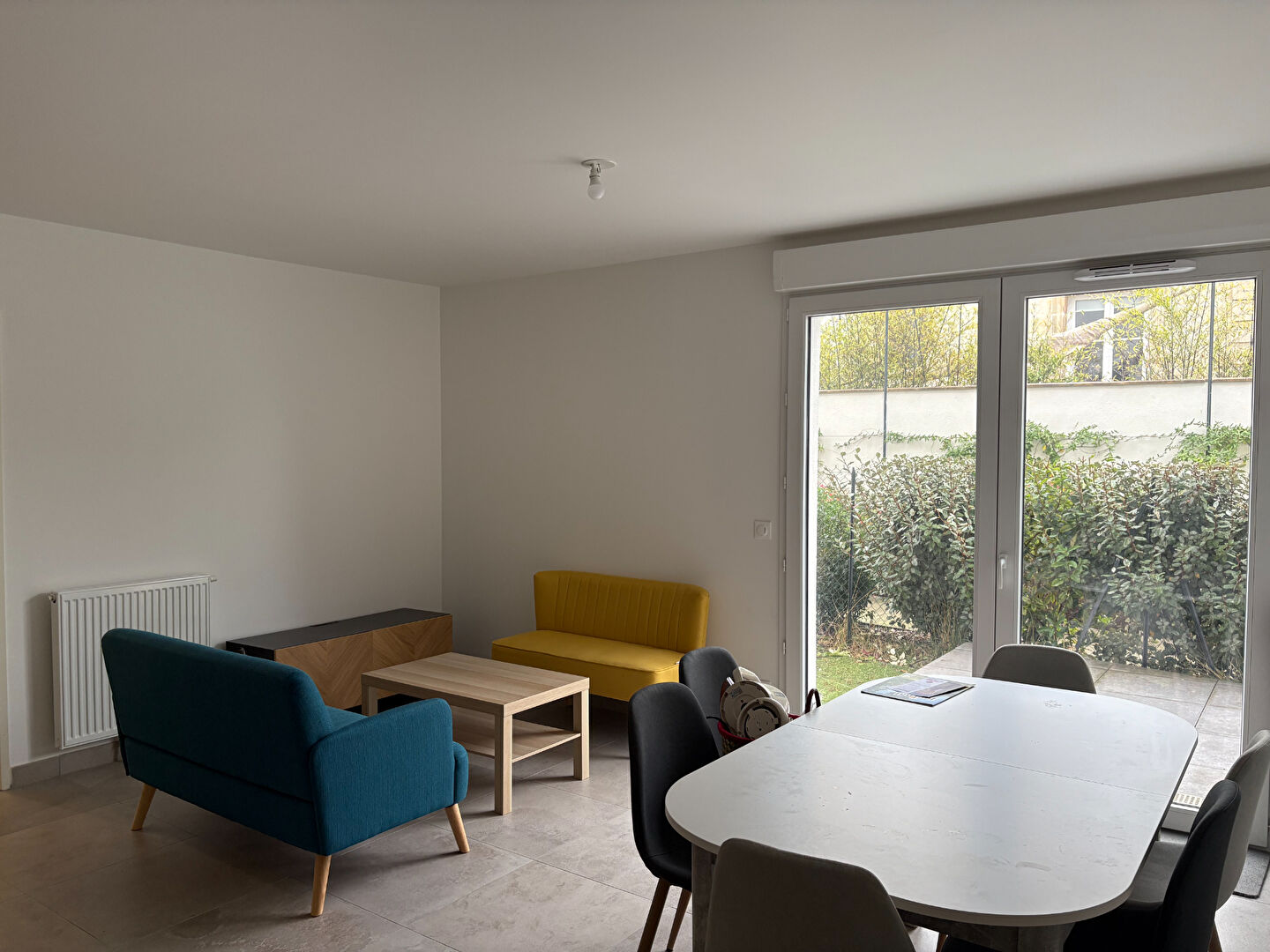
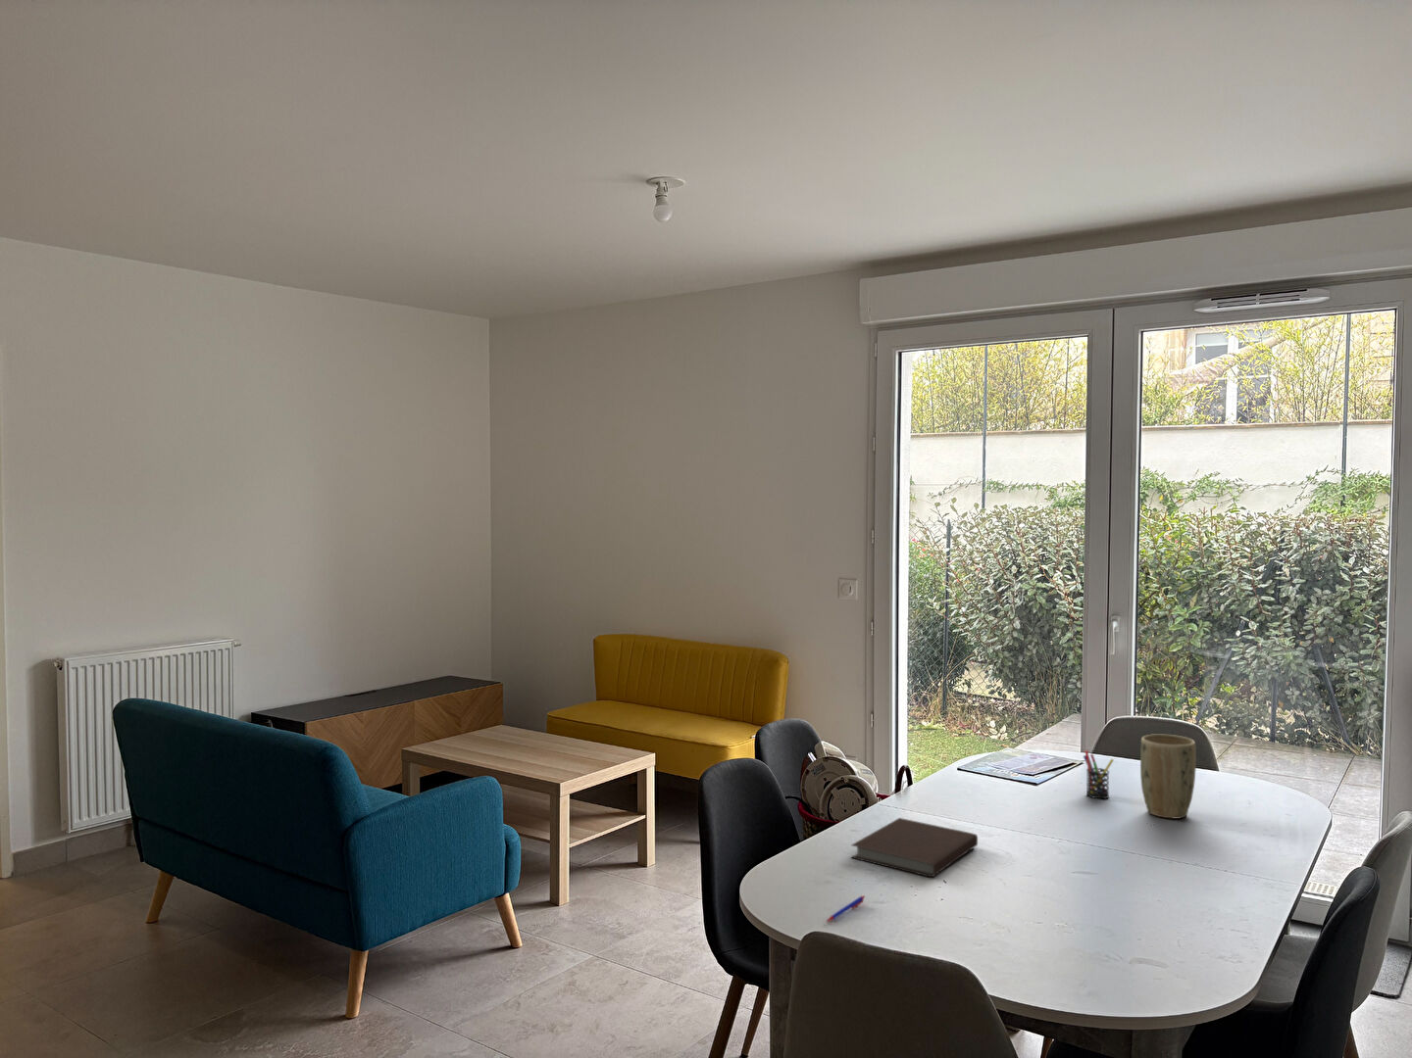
+ pen holder [1083,749,1115,799]
+ pen [826,895,866,922]
+ notebook [851,817,978,878]
+ plant pot [1140,733,1197,819]
